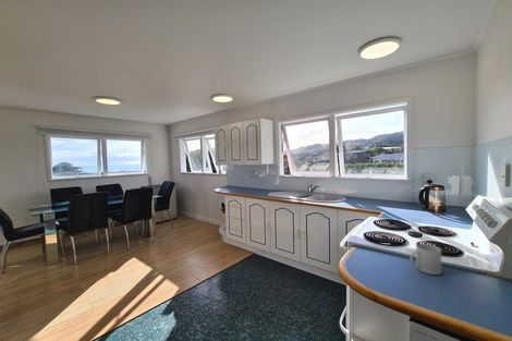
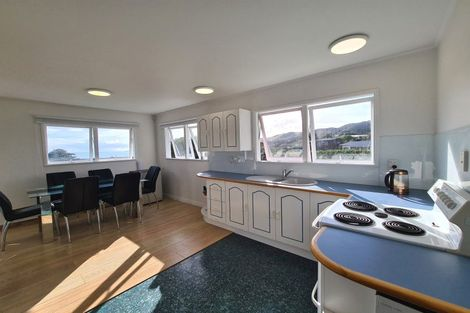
- mug [409,243,442,276]
